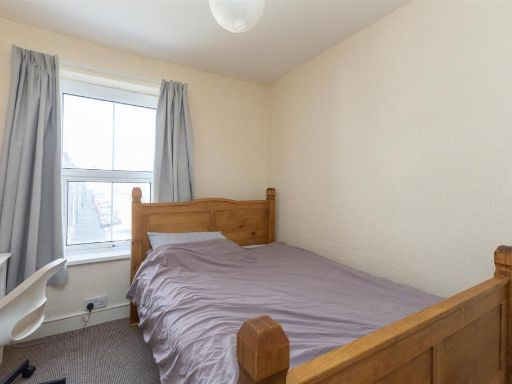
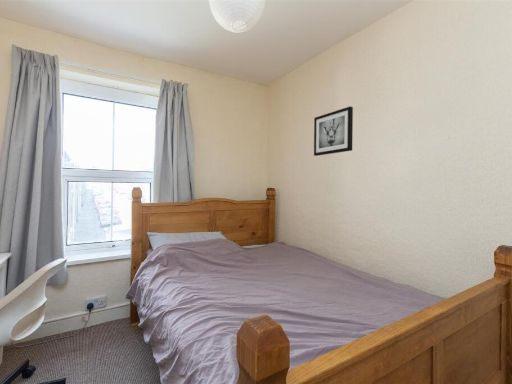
+ wall art [313,105,354,157]
